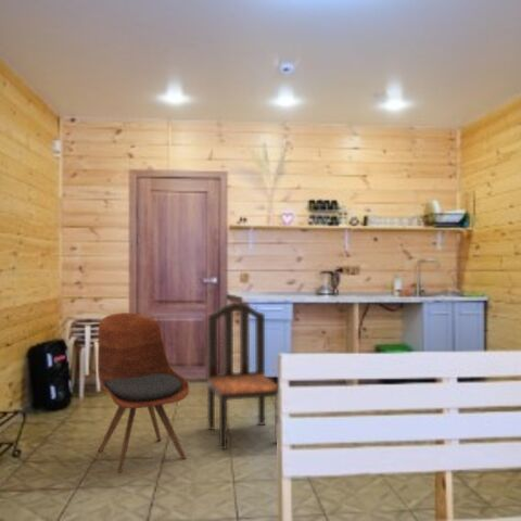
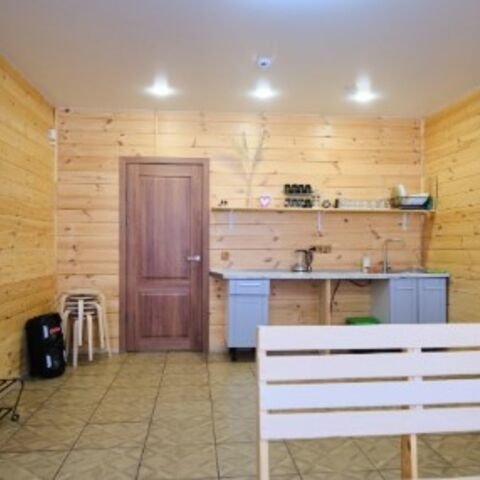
- dining chair [206,302,279,450]
- dining chair [97,312,190,474]
